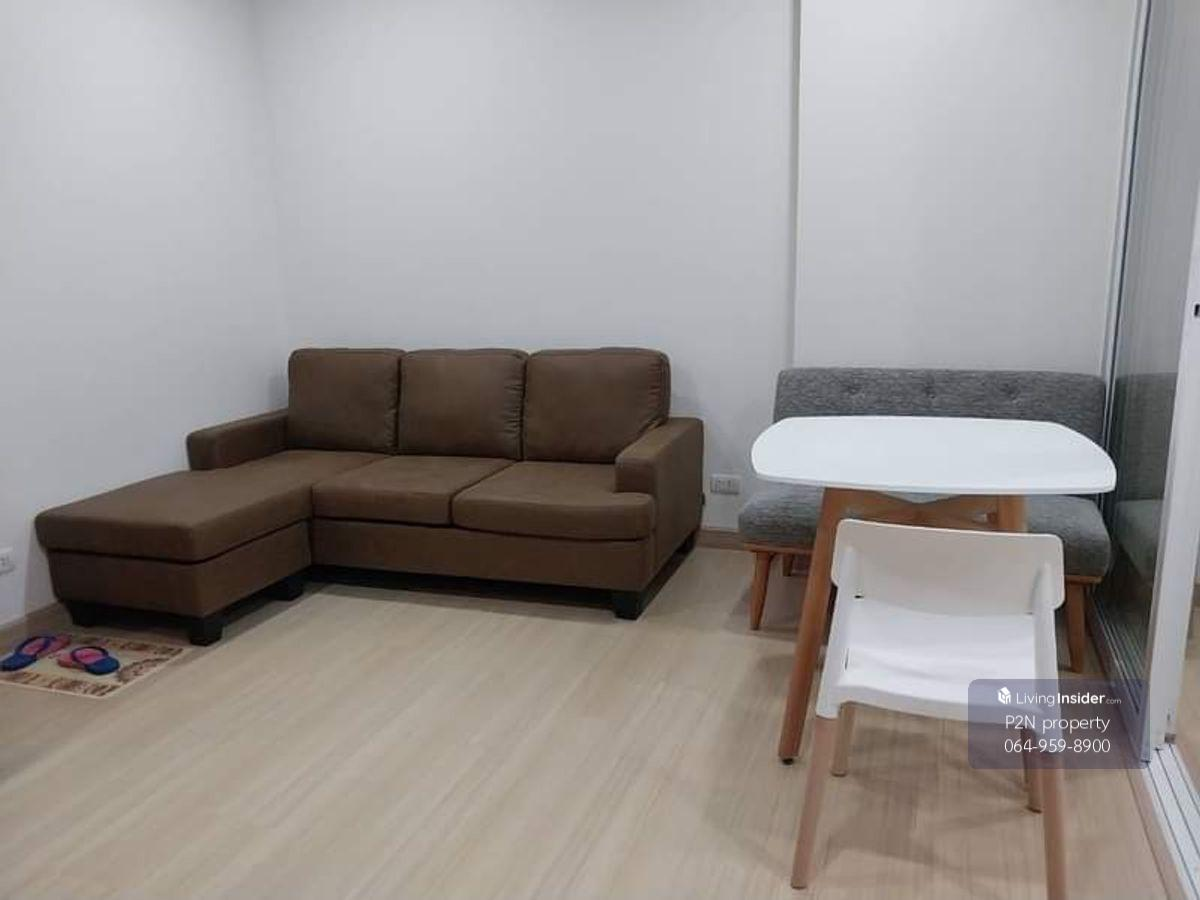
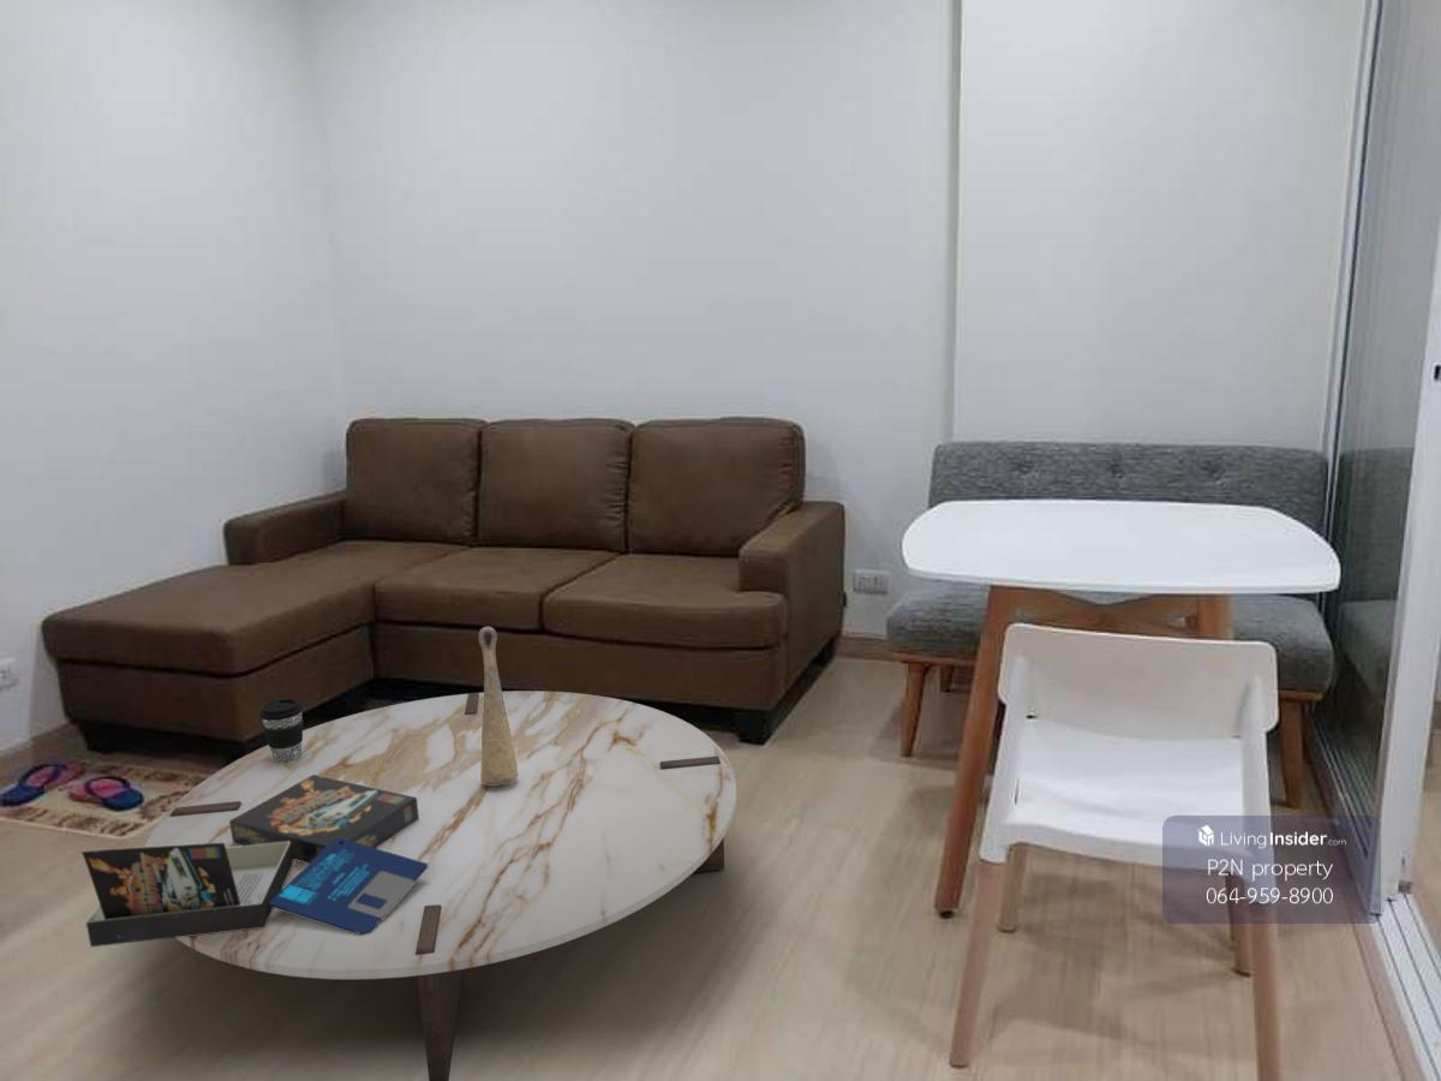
+ coffee cup [258,698,304,763]
+ decorative vase [478,626,519,786]
+ board game [80,775,427,948]
+ coffee table [144,689,737,1081]
